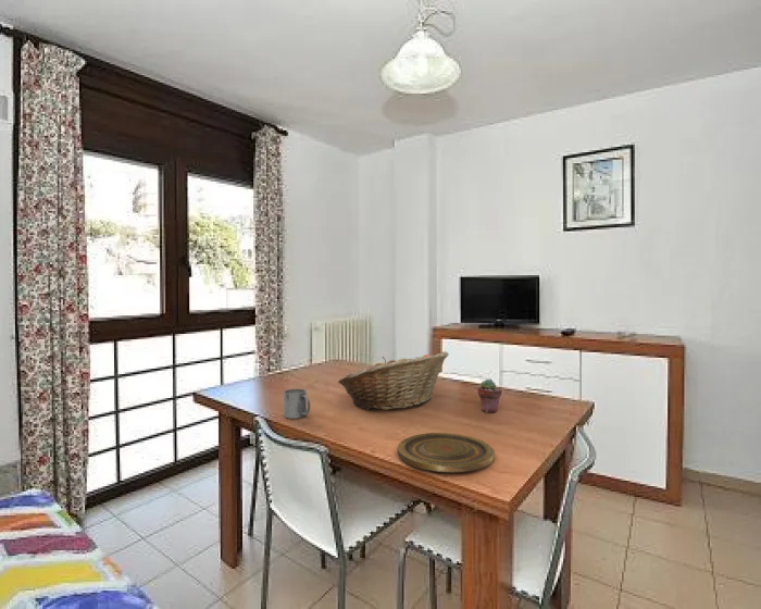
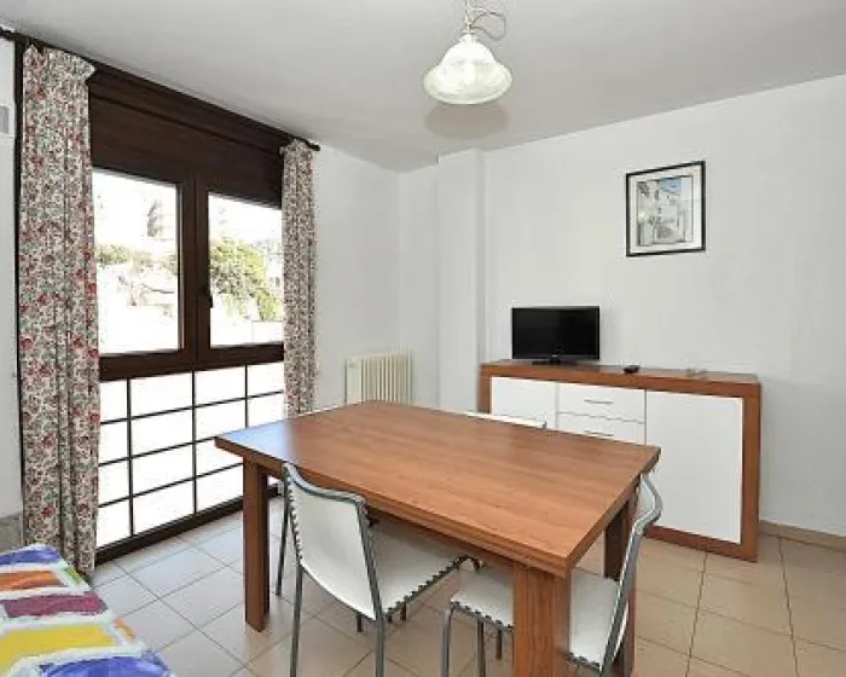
- potted succulent [477,378,503,413]
- mug [283,388,311,420]
- fruit basket [337,350,450,411]
- plate [397,432,496,473]
